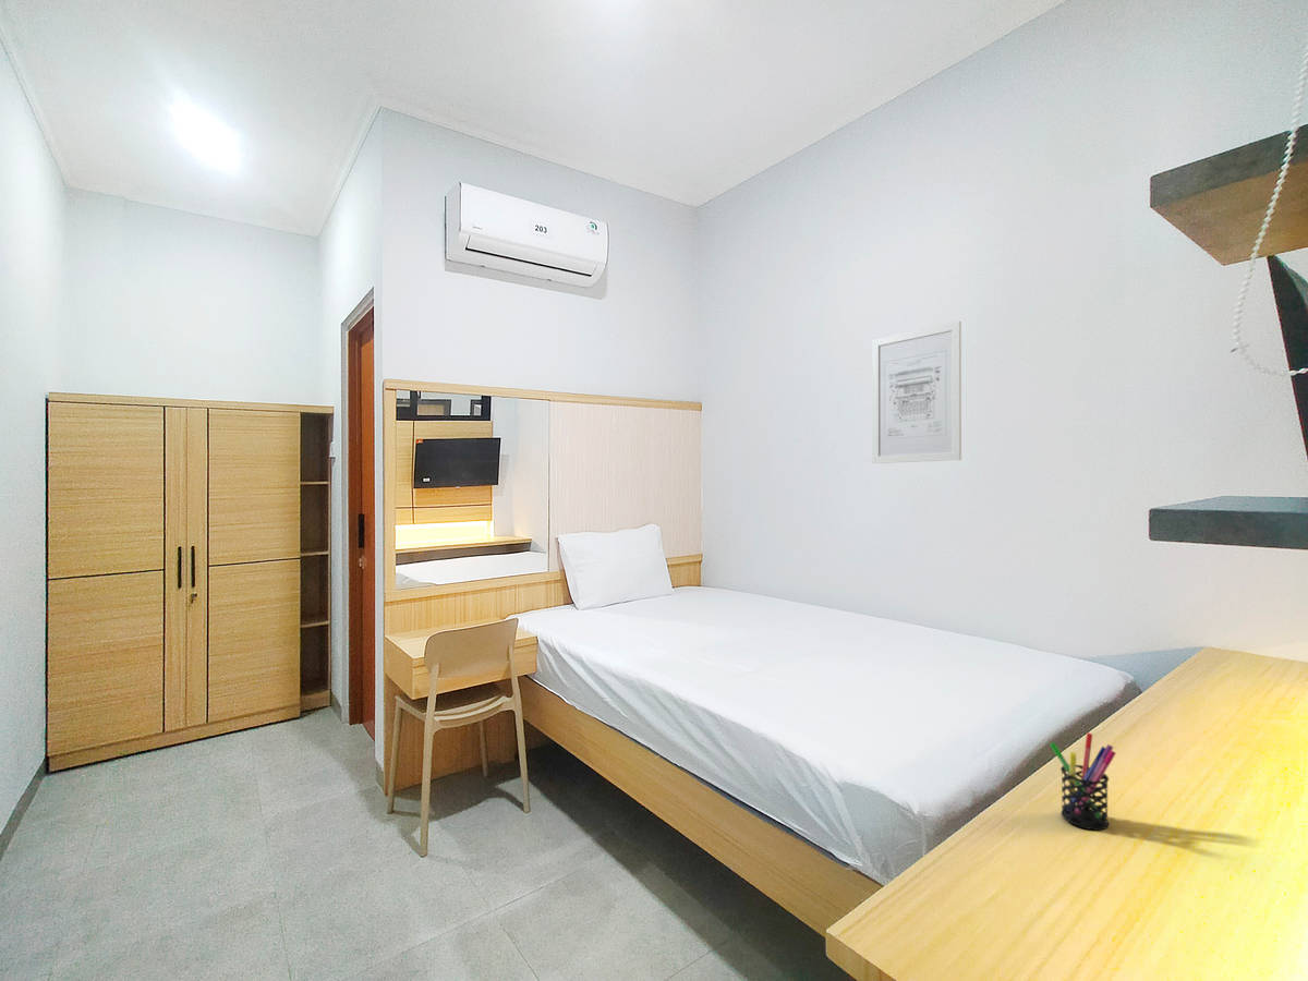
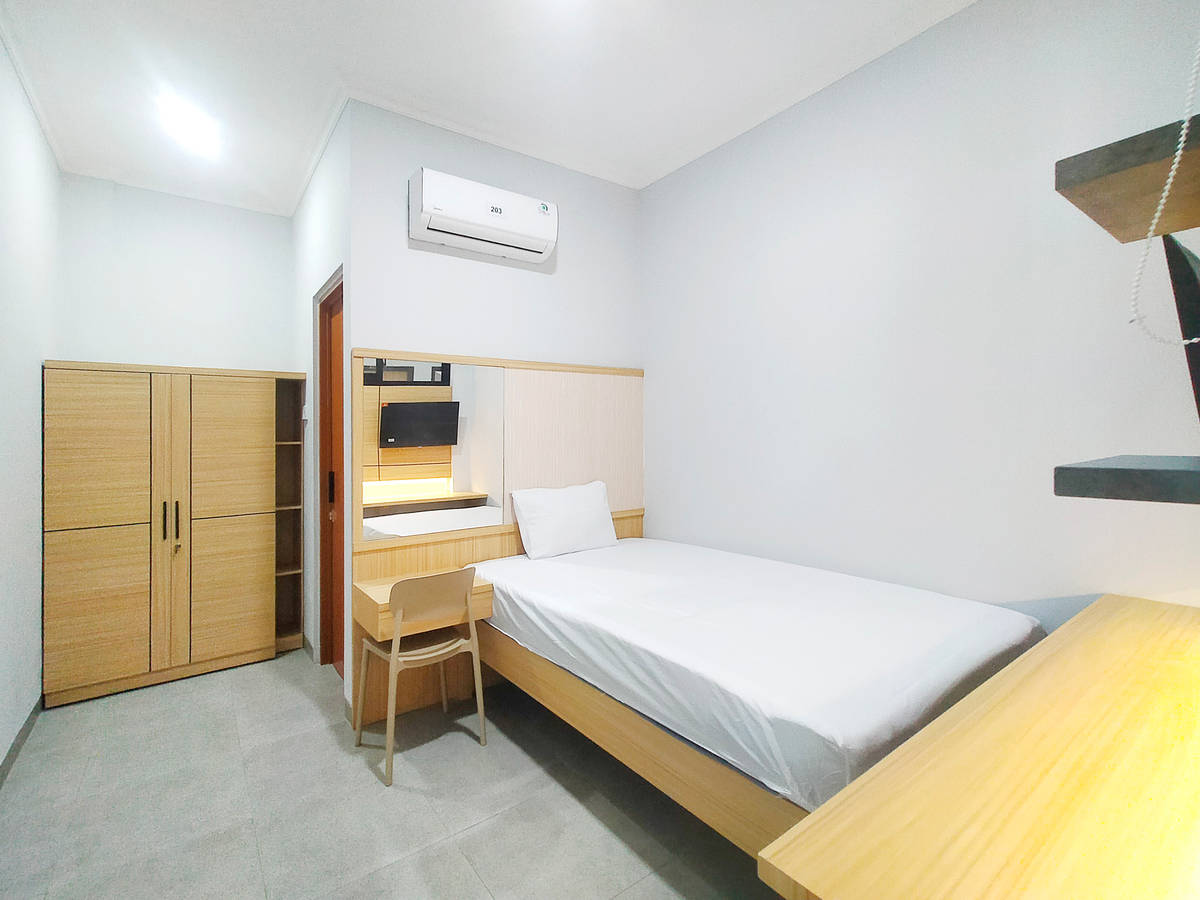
- wall art [871,320,962,464]
- pen holder [1049,731,1117,832]
